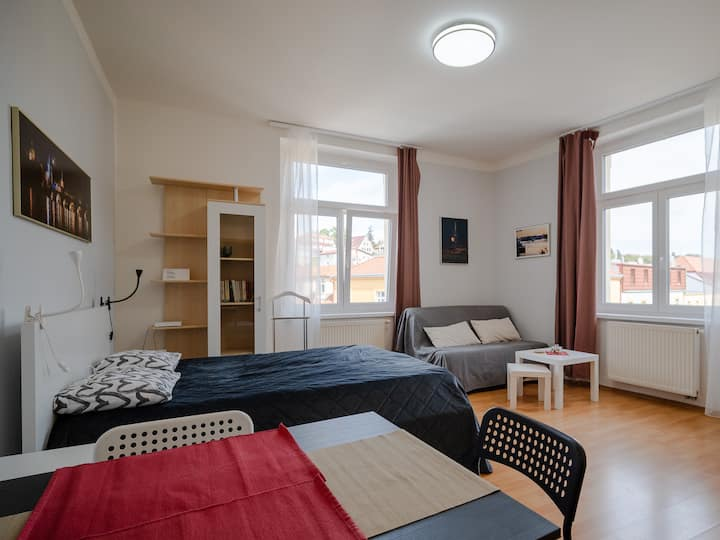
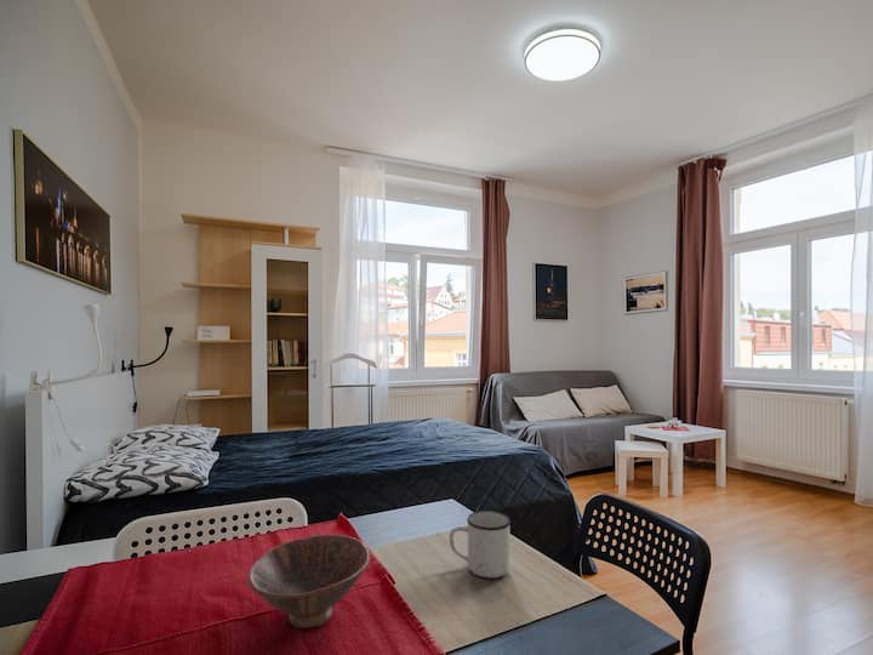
+ bowl [246,534,371,630]
+ mug [447,509,512,580]
